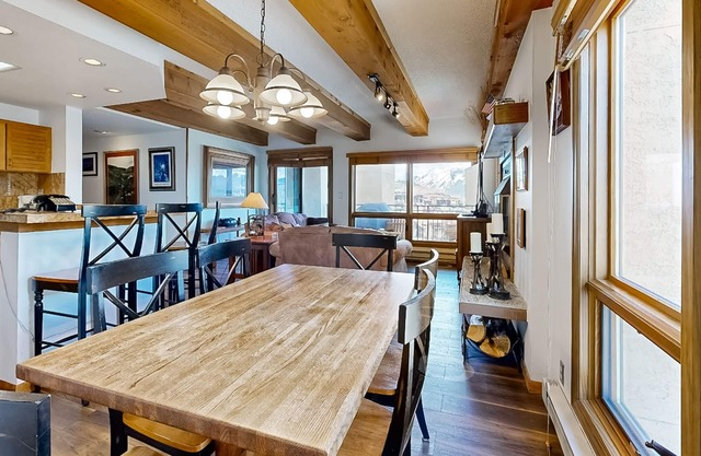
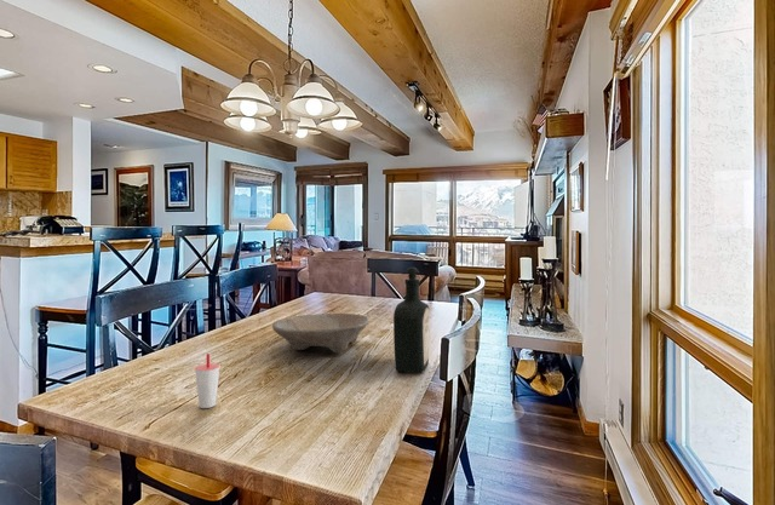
+ cup [194,352,222,409]
+ bottle [392,266,431,374]
+ bowl [271,312,371,354]
